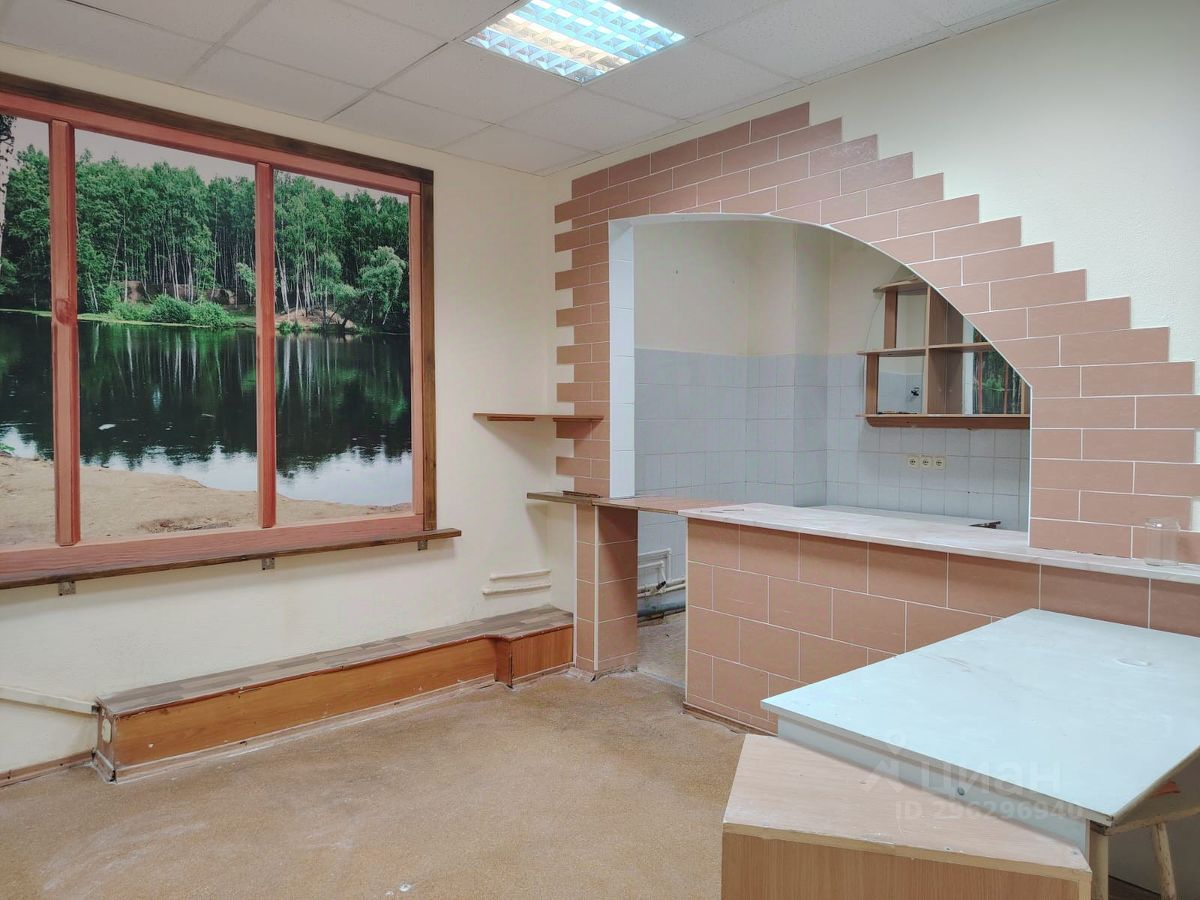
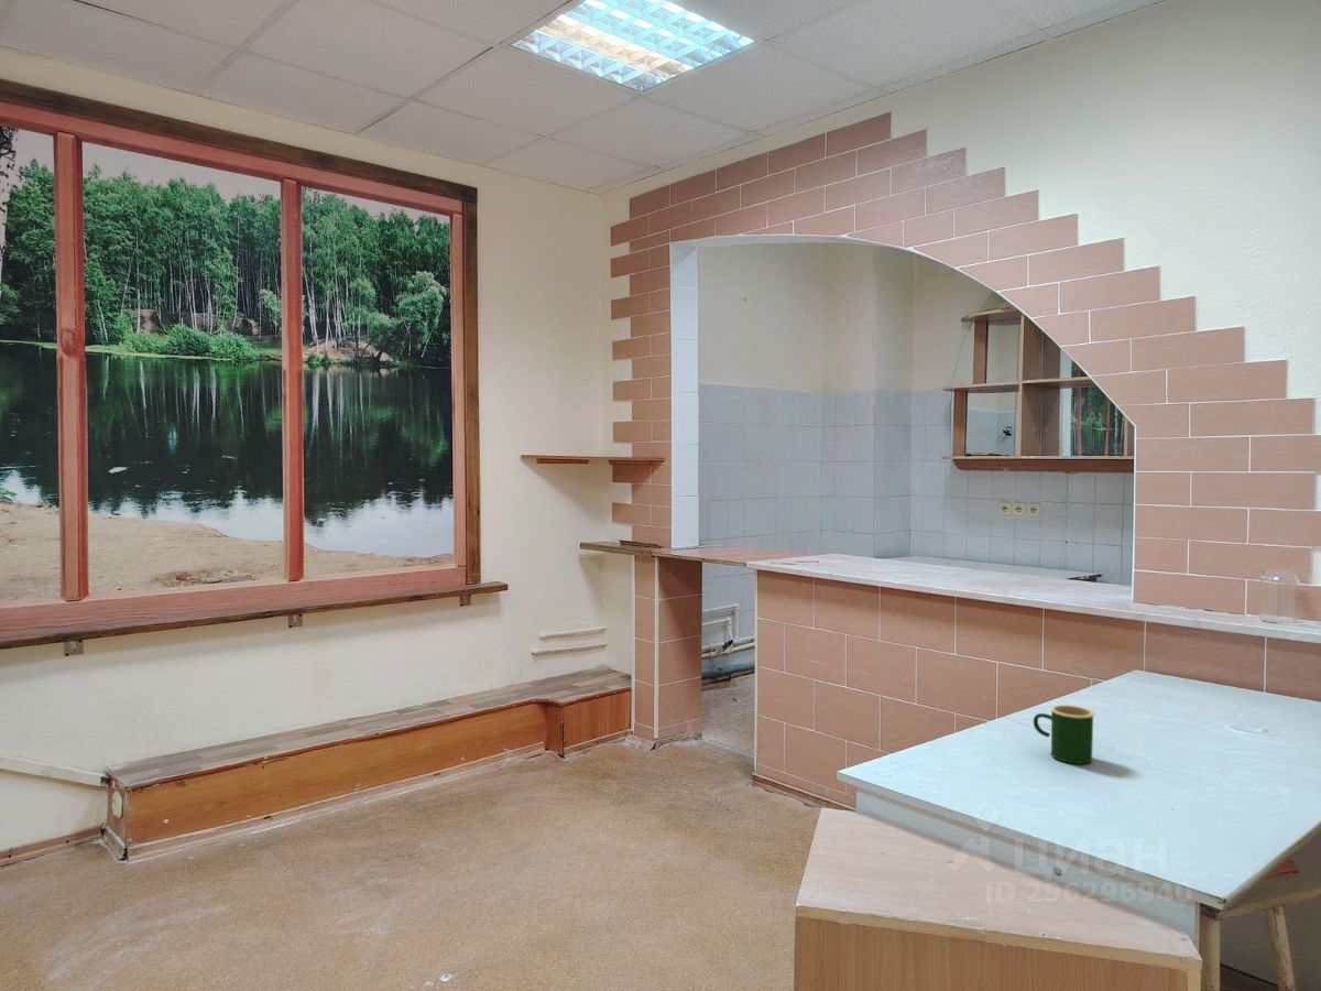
+ mug [1033,704,1095,764]
